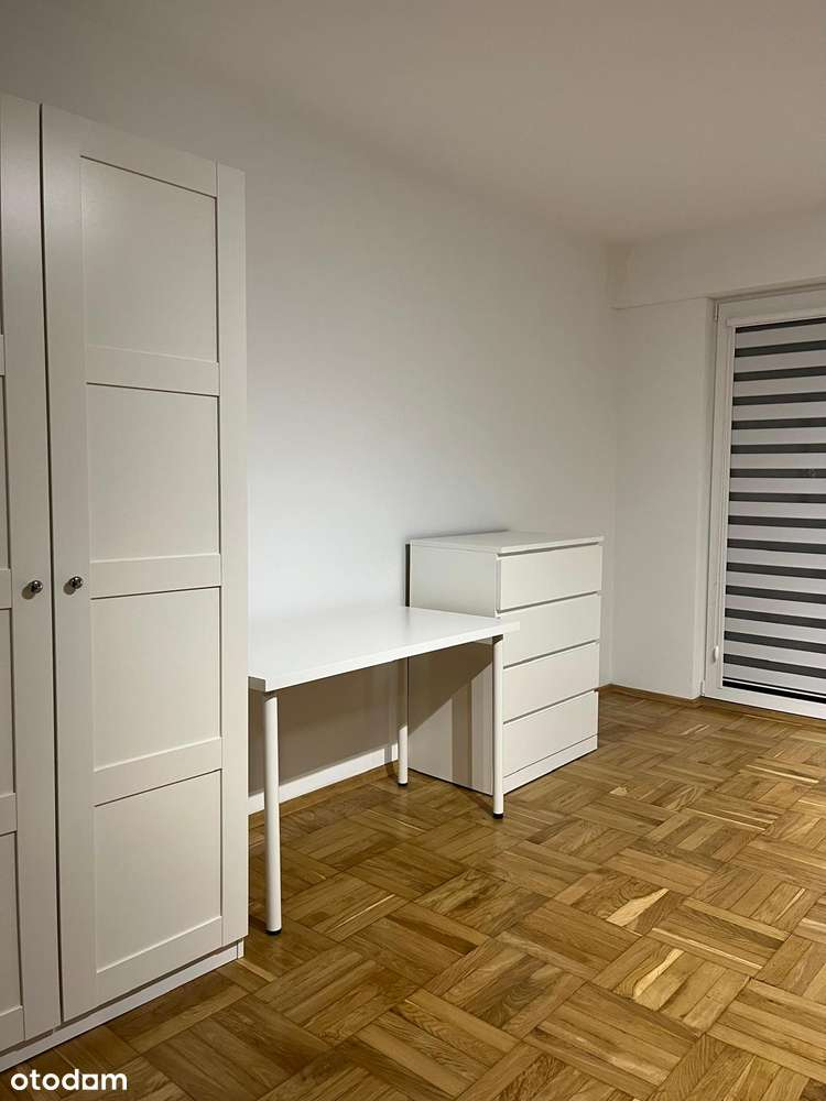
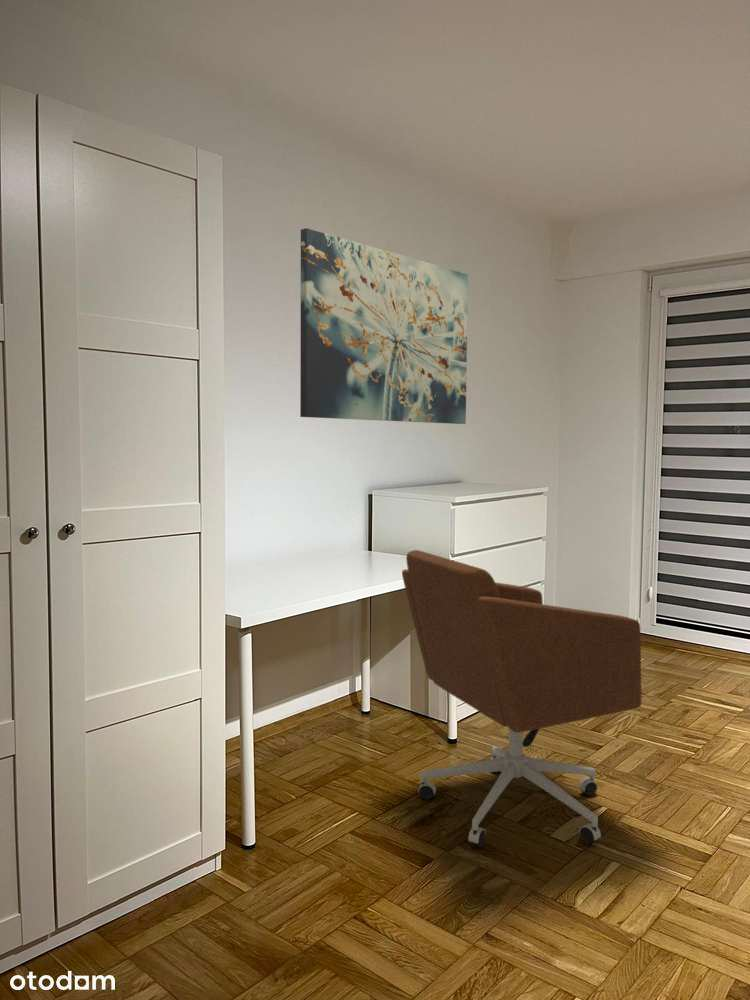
+ wall art [299,227,469,425]
+ office chair [401,549,642,848]
